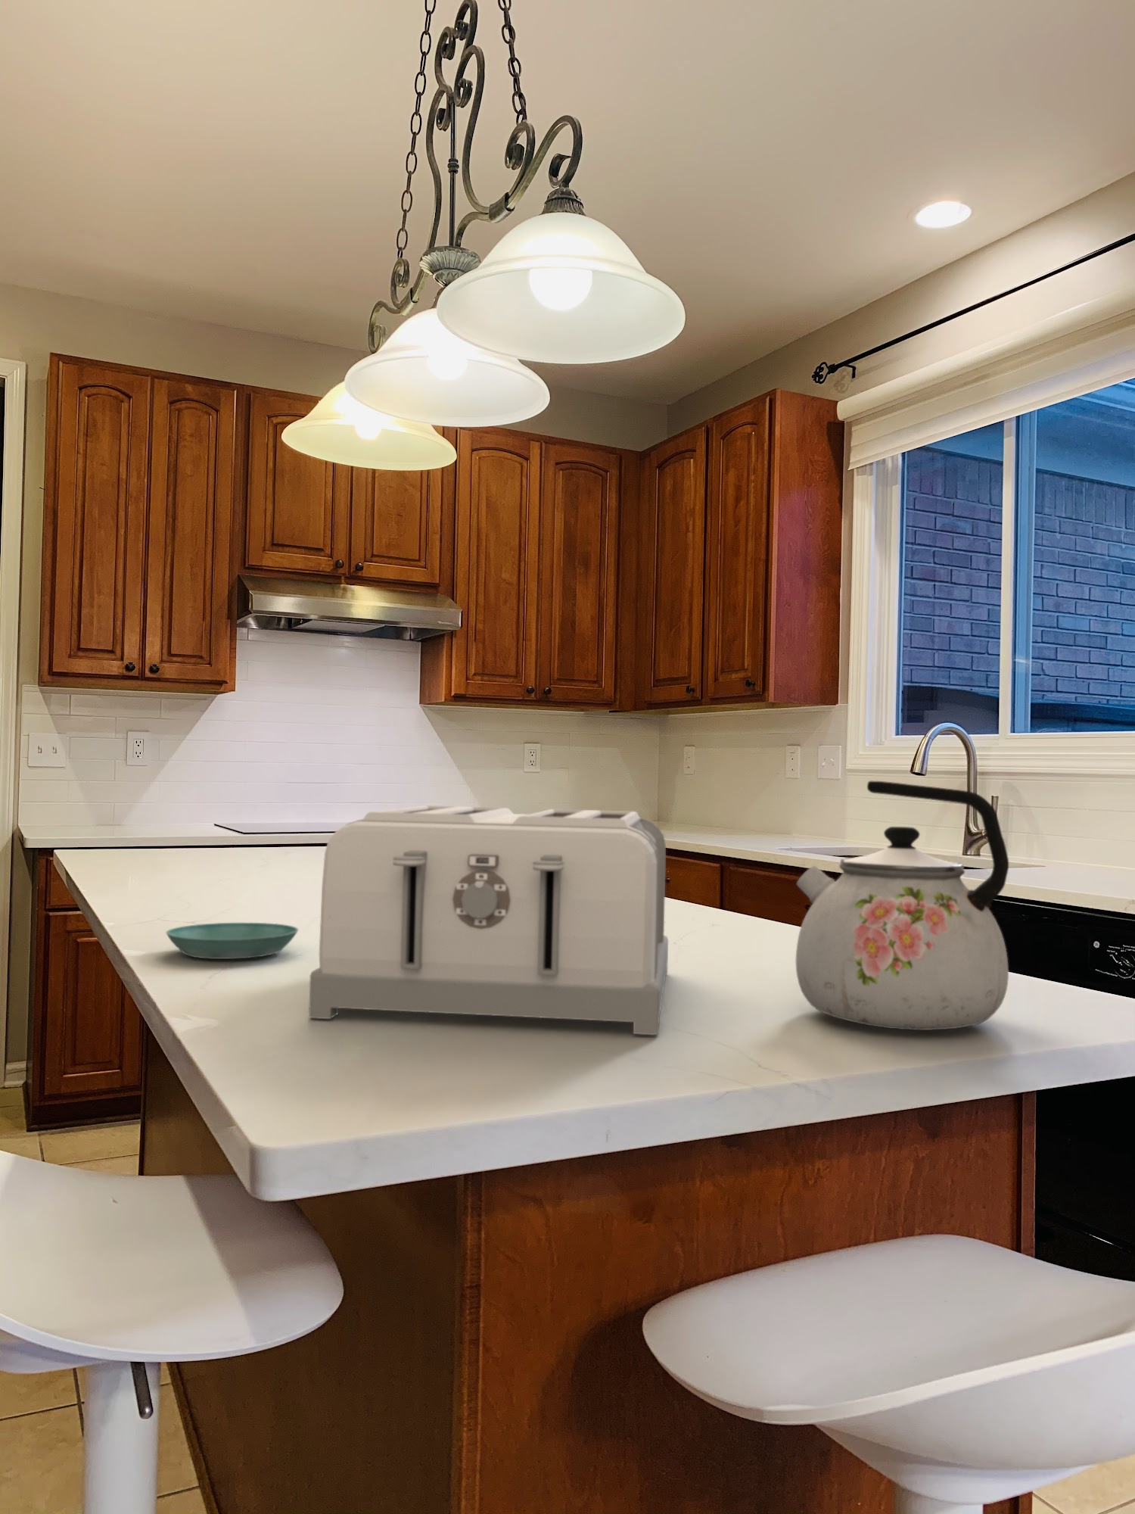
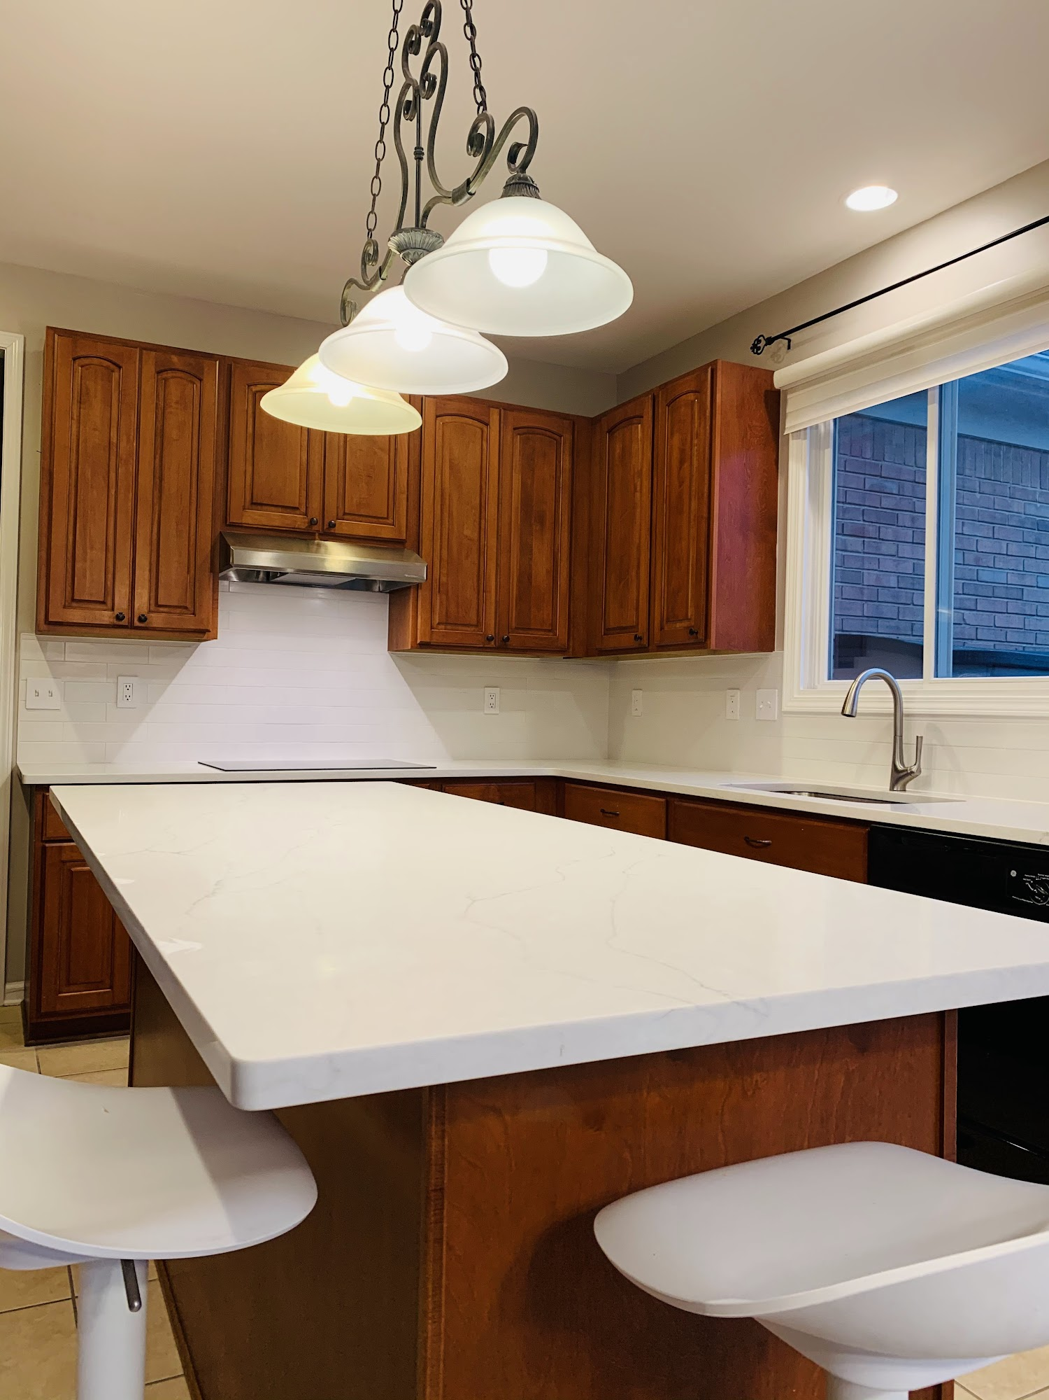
- kettle [795,781,1010,1031]
- toaster [308,805,669,1036]
- saucer [165,922,299,960]
